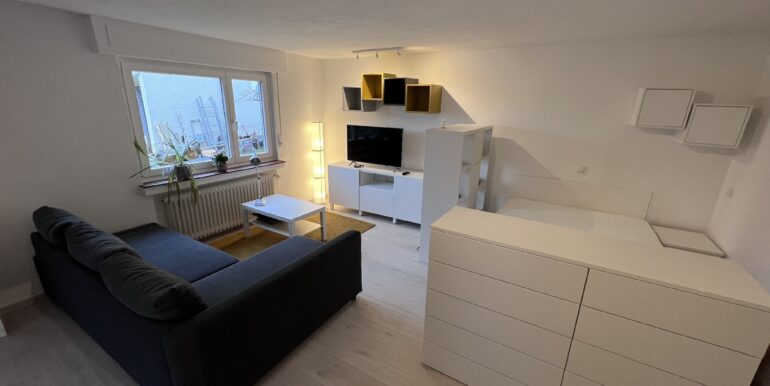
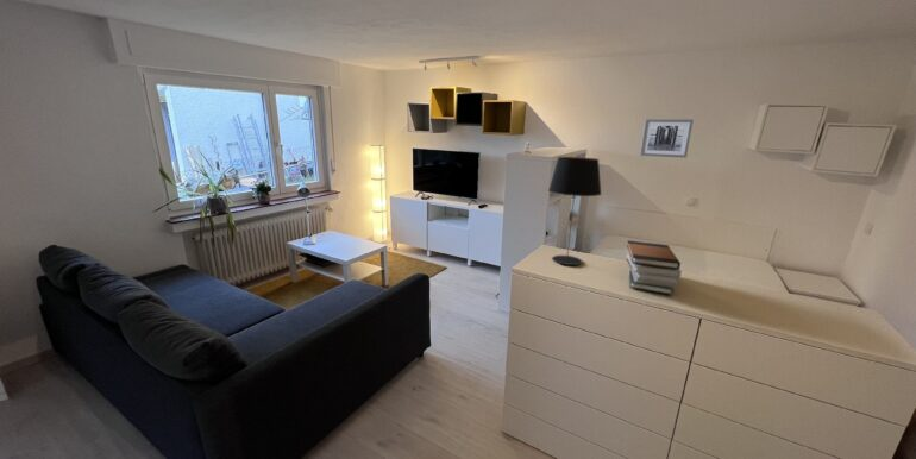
+ table lamp [547,156,602,266]
+ wall art [639,118,694,159]
+ book stack [625,239,683,296]
